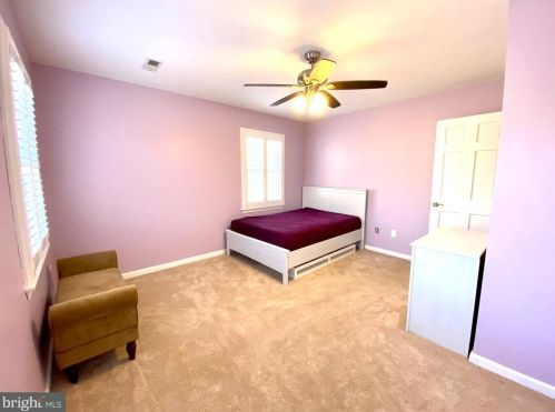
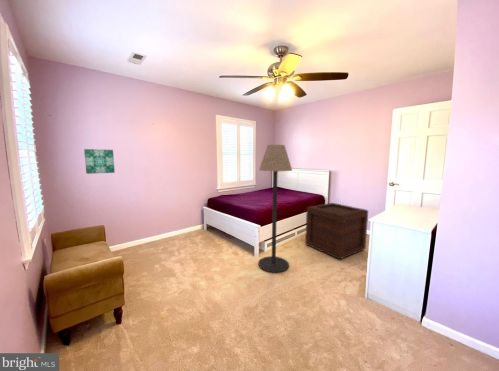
+ wooden crate [304,202,369,260]
+ floor lamp [257,144,293,274]
+ wall art [83,148,116,175]
